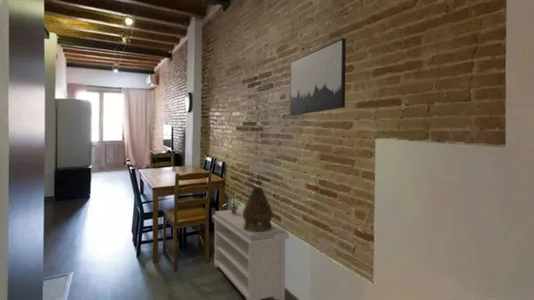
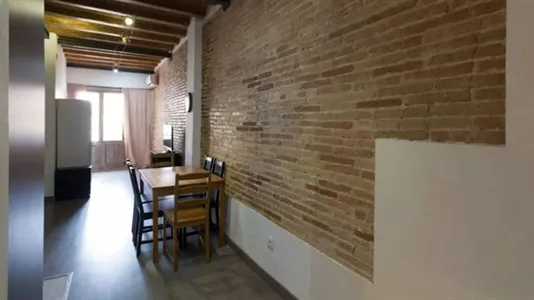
- bench [212,208,290,300]
- ceramic vessel [243,186,274,232]
- wall art [289,37,347,117]
- potted plant [222,190,242,214]
